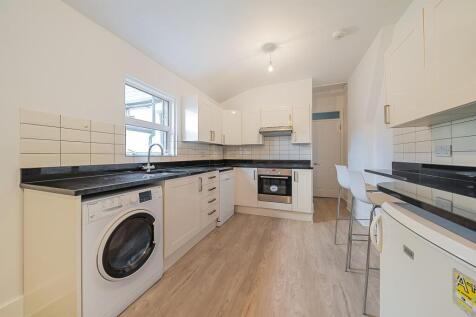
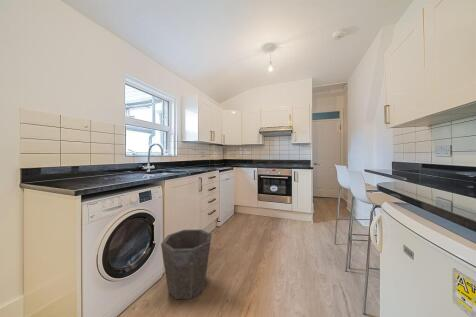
+ waste bin [160,229,213,300]
